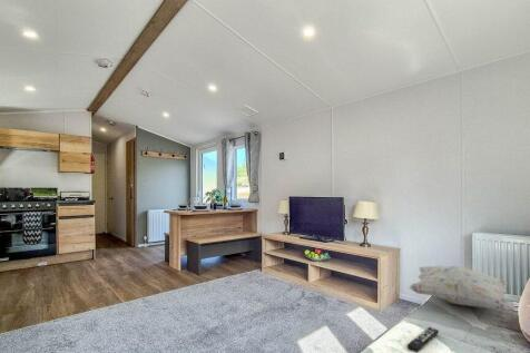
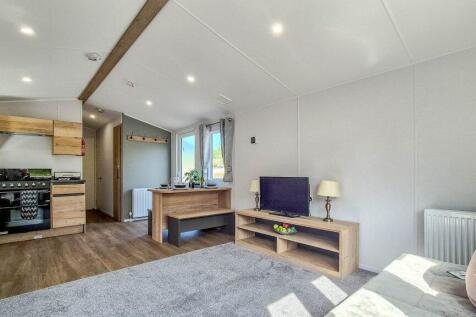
- decorative pillow [408,265,519,312]
- remote control [406,326,440,353]
